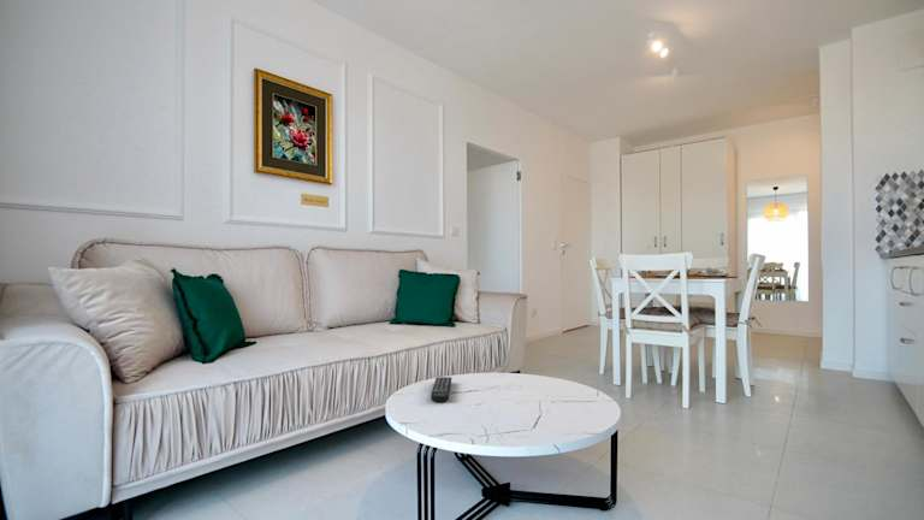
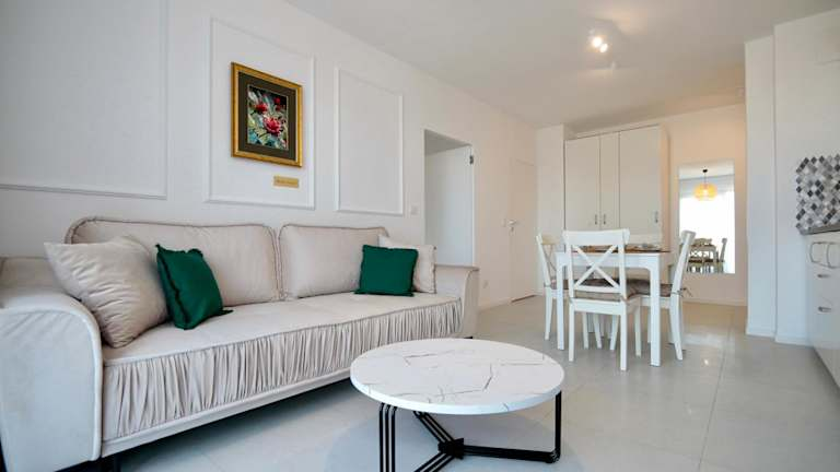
- remote control [430,376,452,403]
